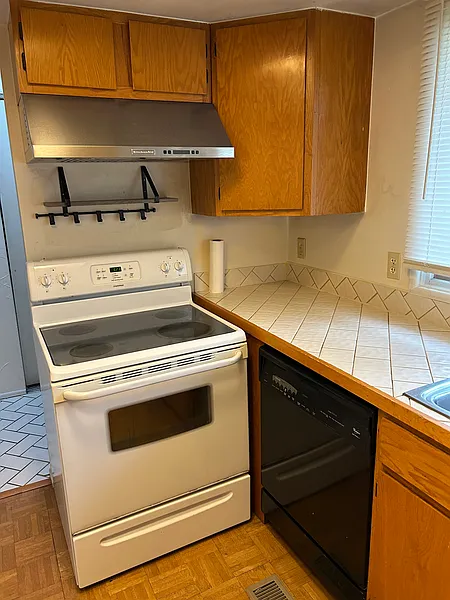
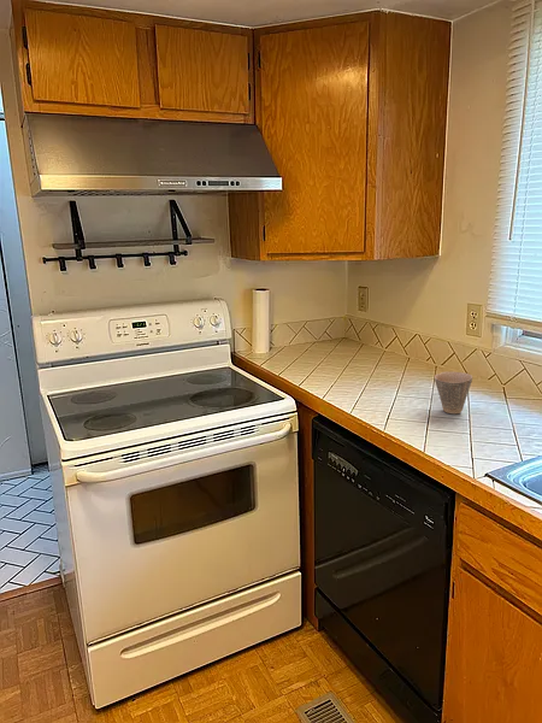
+ cup [434,371,473,415]
